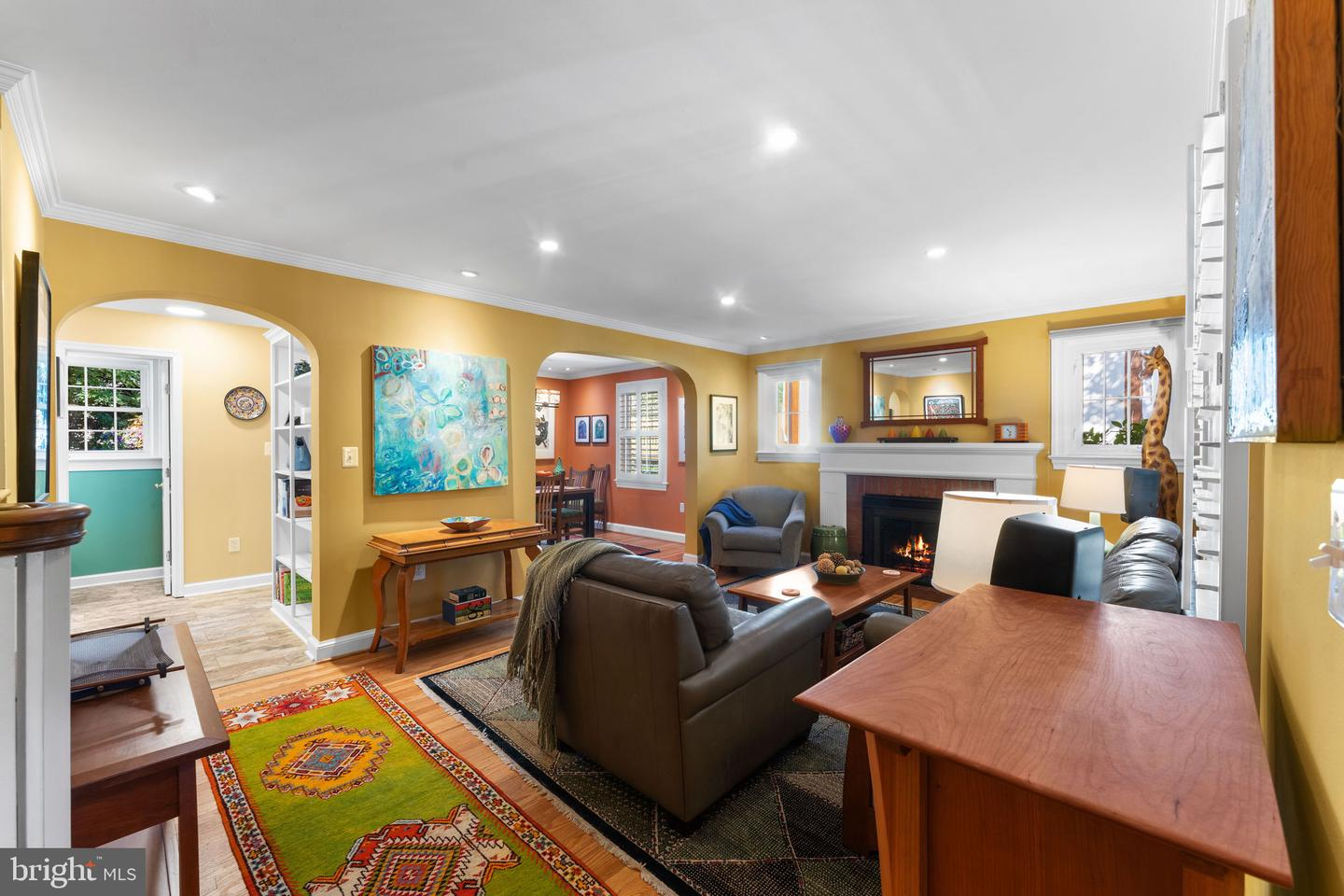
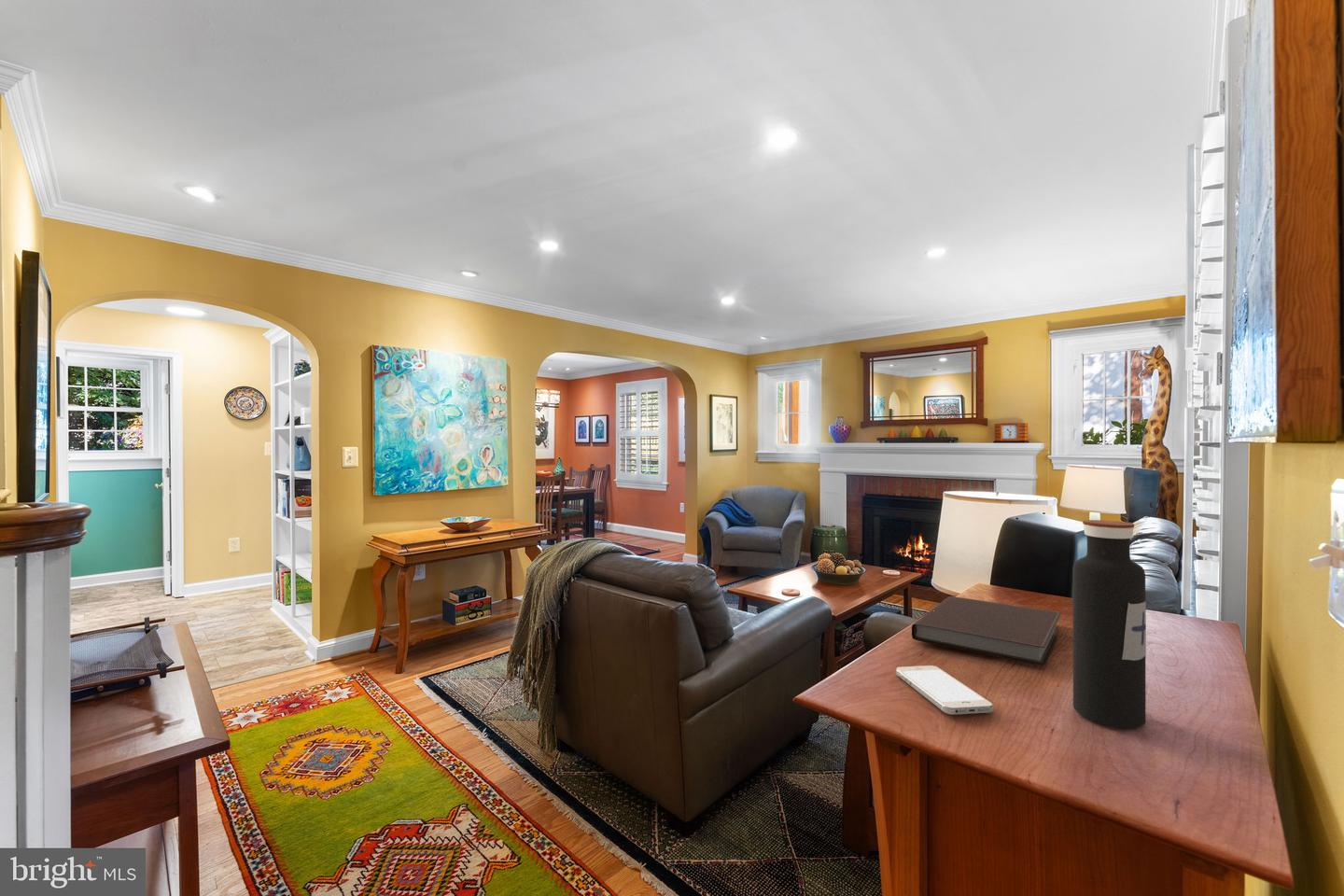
+ notebook [911,595,1062,667]
+ water bottle [1072,519,1147,729]
+ smartphone [895,665,994,716]
